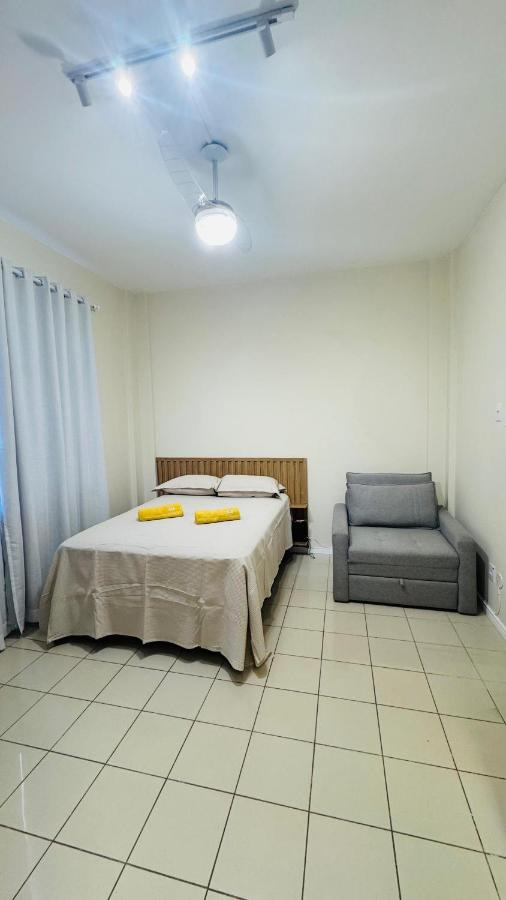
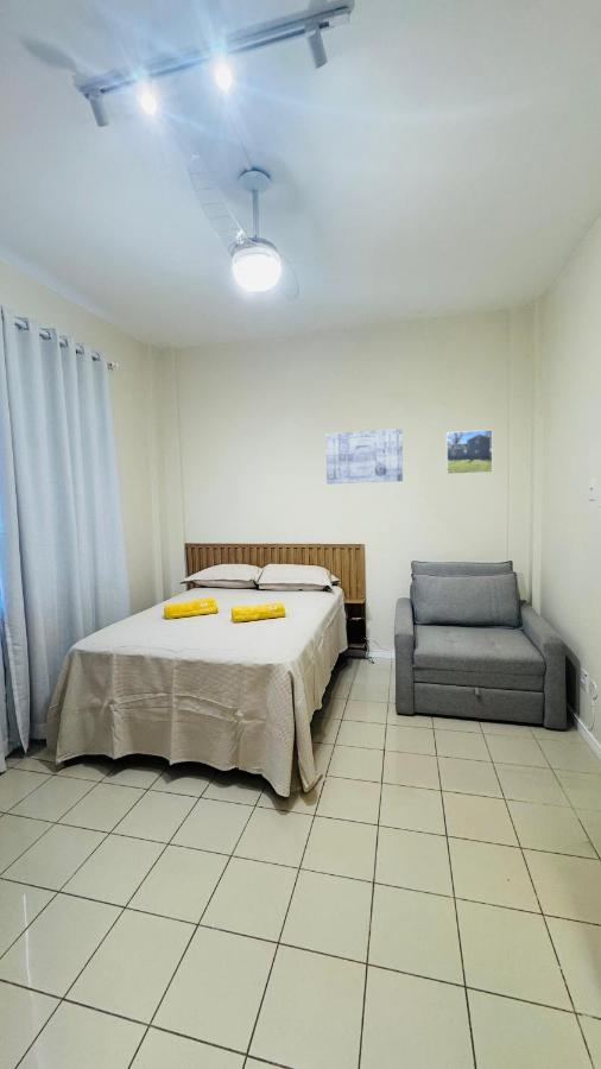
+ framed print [445,429,494,475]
+ wall art [324,428,404,486]
